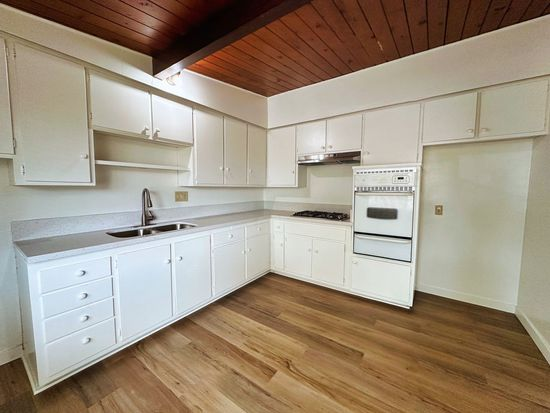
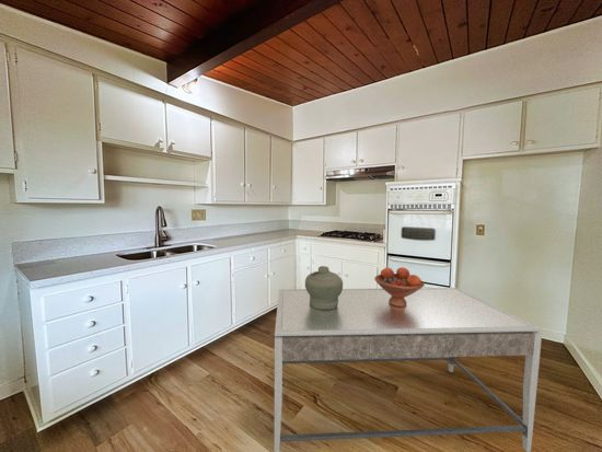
+ dining table [274,287,543,452]
+ jar [304,265,344,310]
+ fruit bowl [373,266,426,306]
